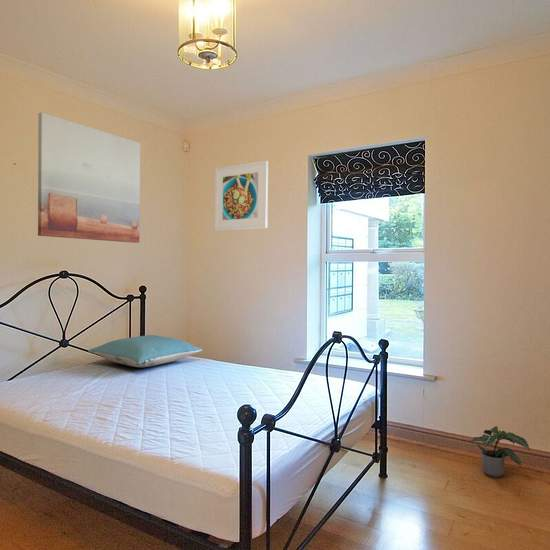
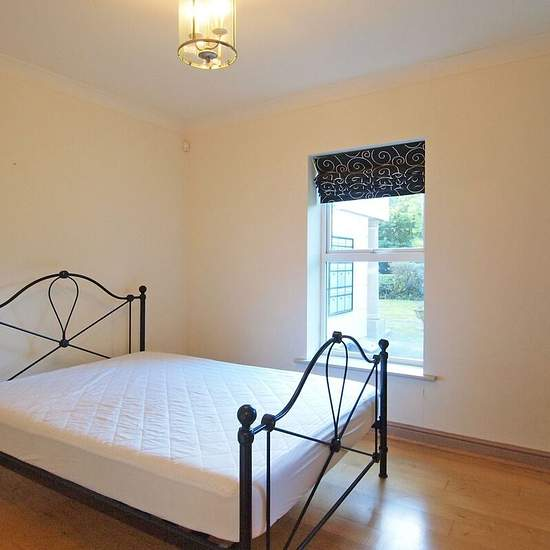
- pillow [88,334,203,368]
- wall art [37,111,141,244]
- potted plant [468,425,530,478]
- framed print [214,160,269,231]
